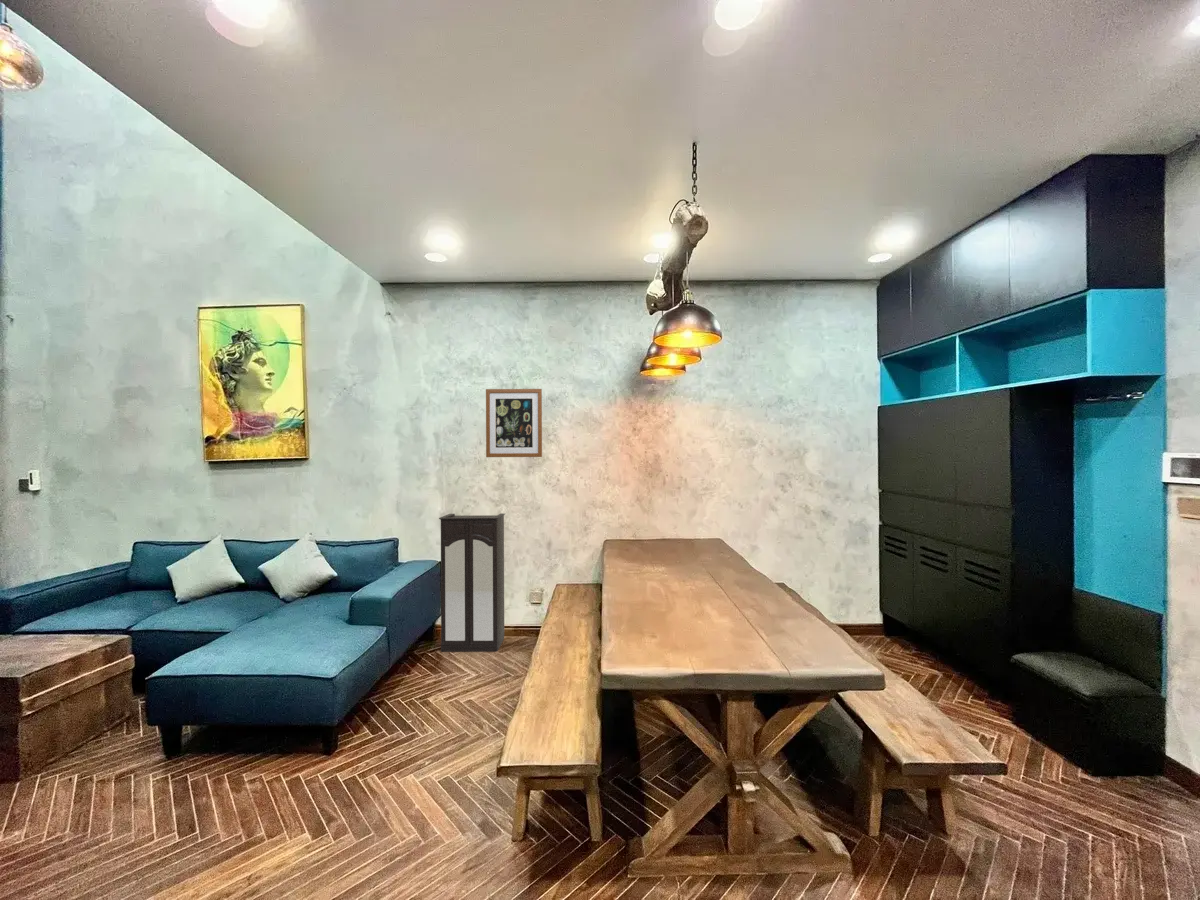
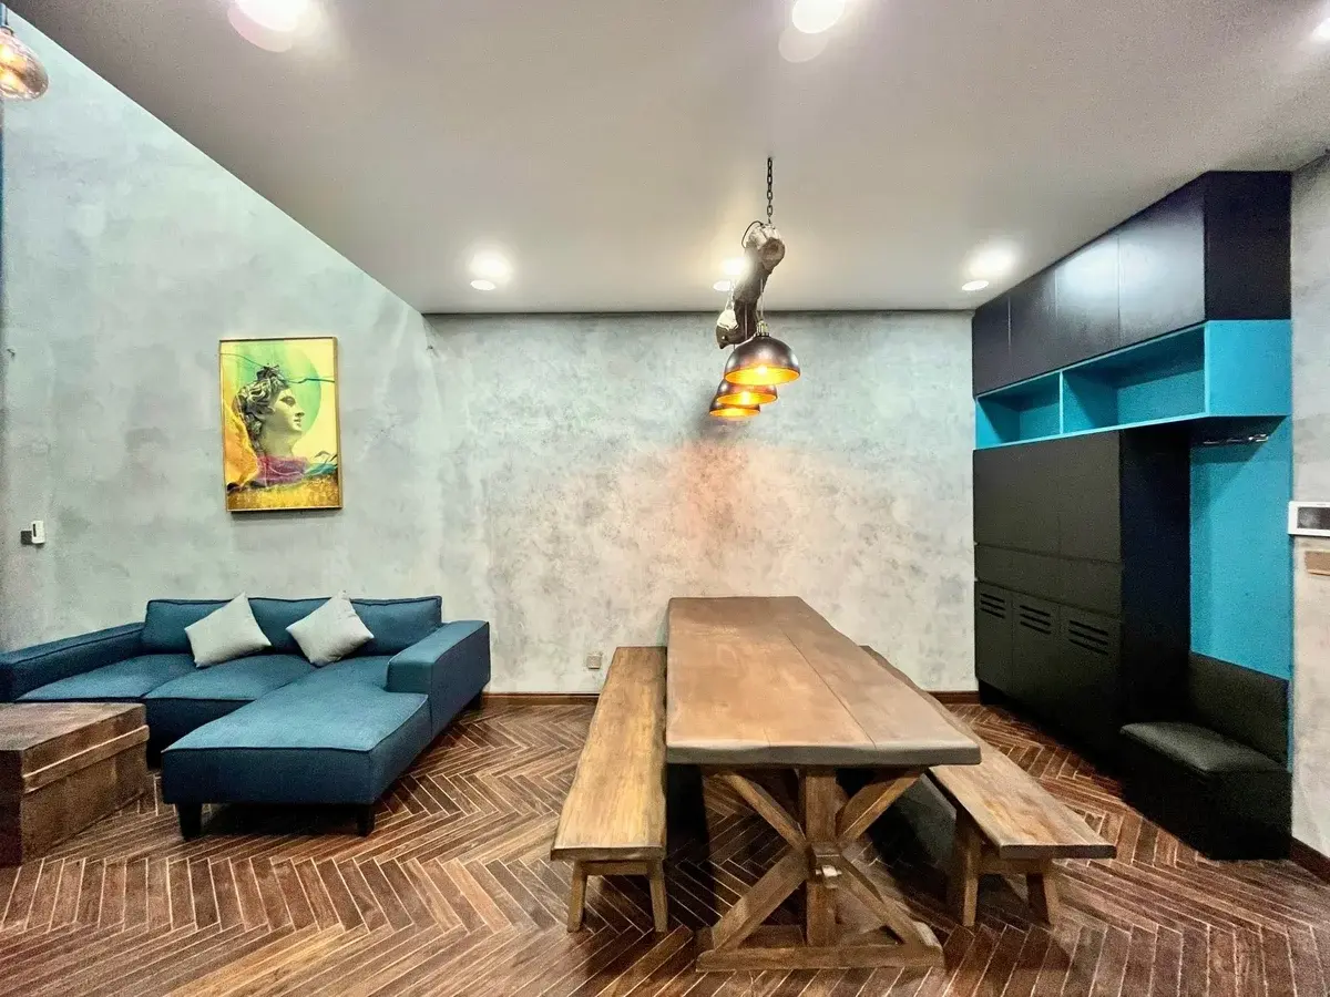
- wall art [485,388,543,458]
- cabinet [438,513,507,653]
